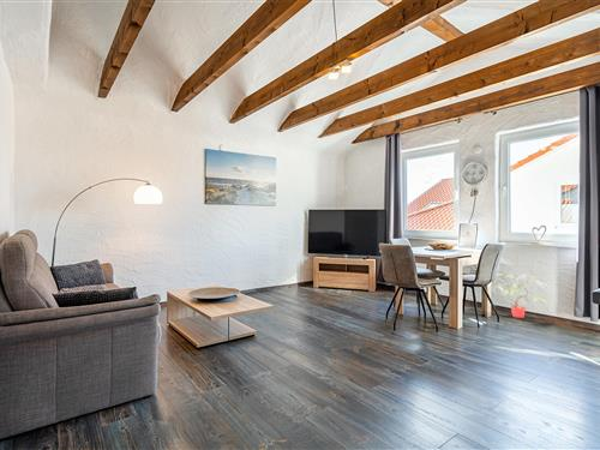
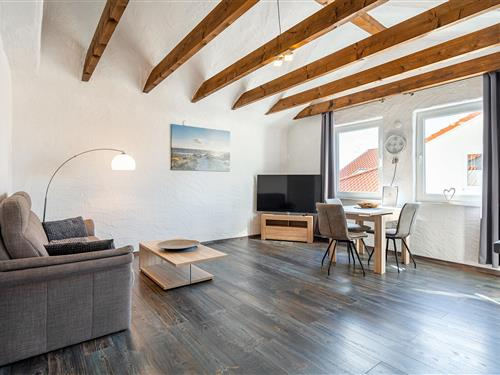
- potted plant [492,272,551,319]
